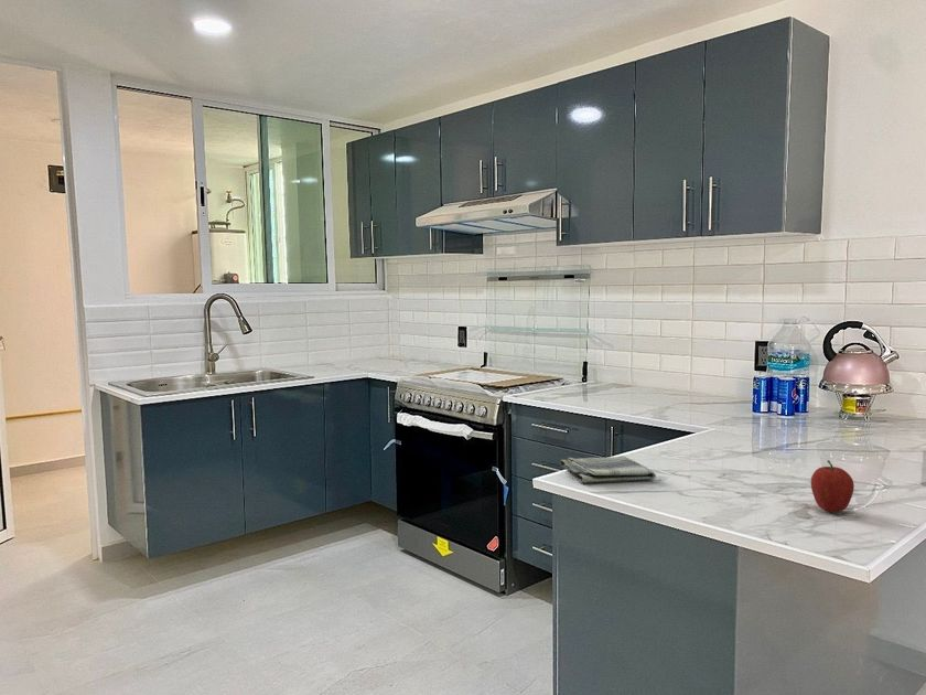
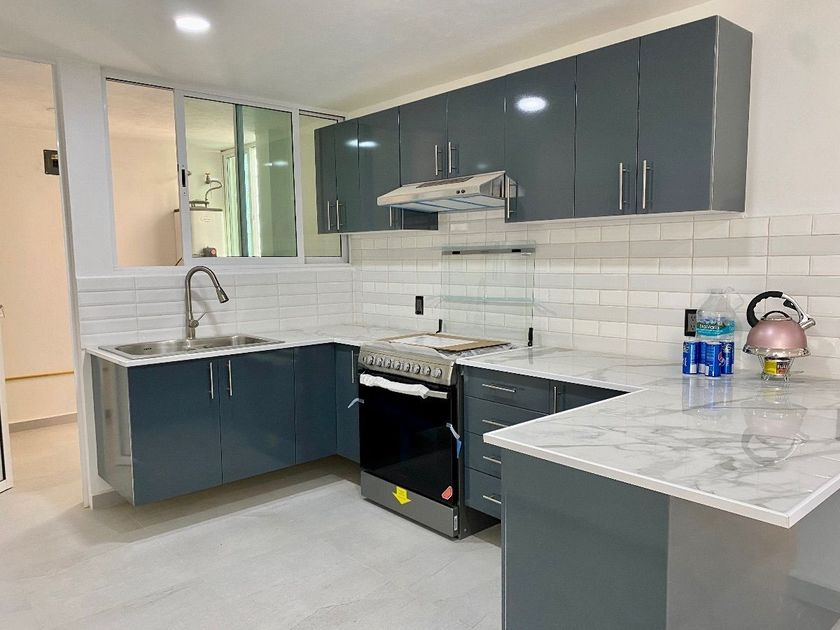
- dish towel [559,455,657,483]
- fruit [810,459,855,513]
